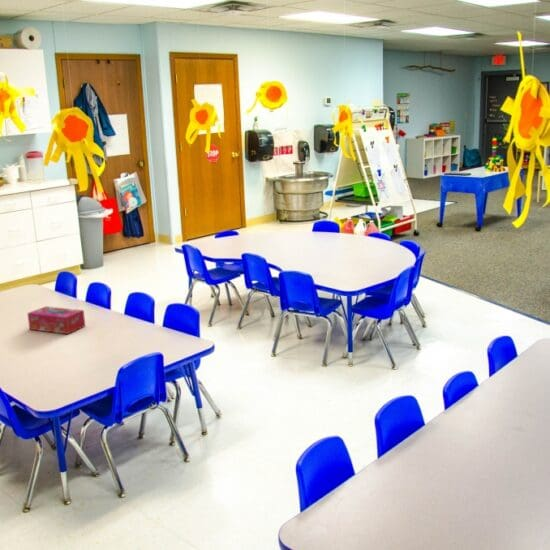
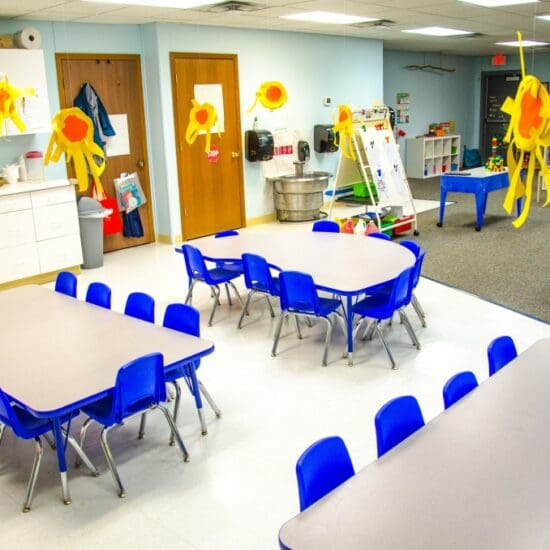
- tissue box [26,305,86,335]
